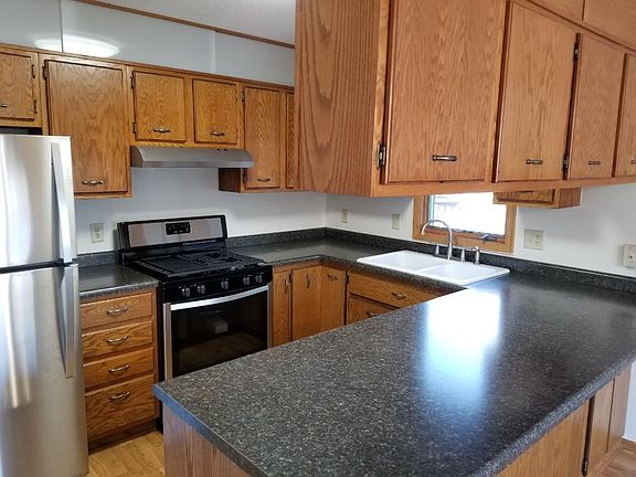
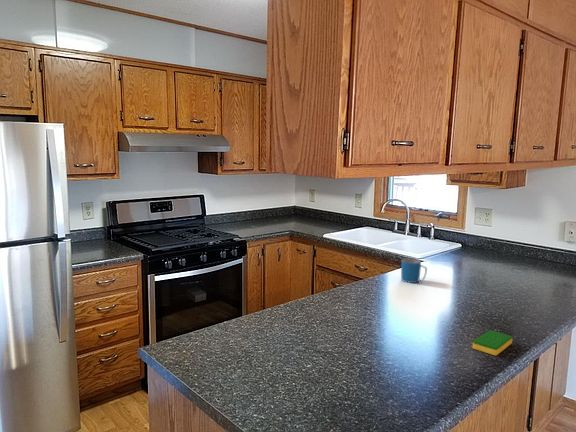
+ mug [400,258,428,284]
+ dish sponge [472,329,513,356]
